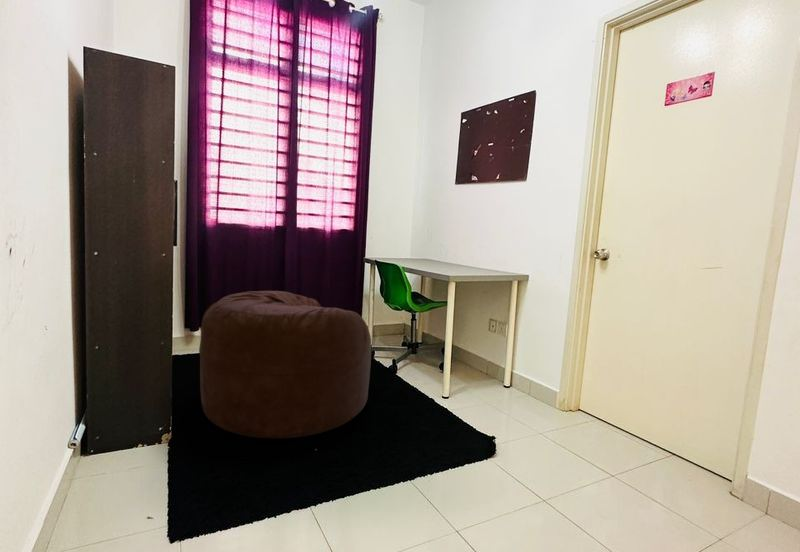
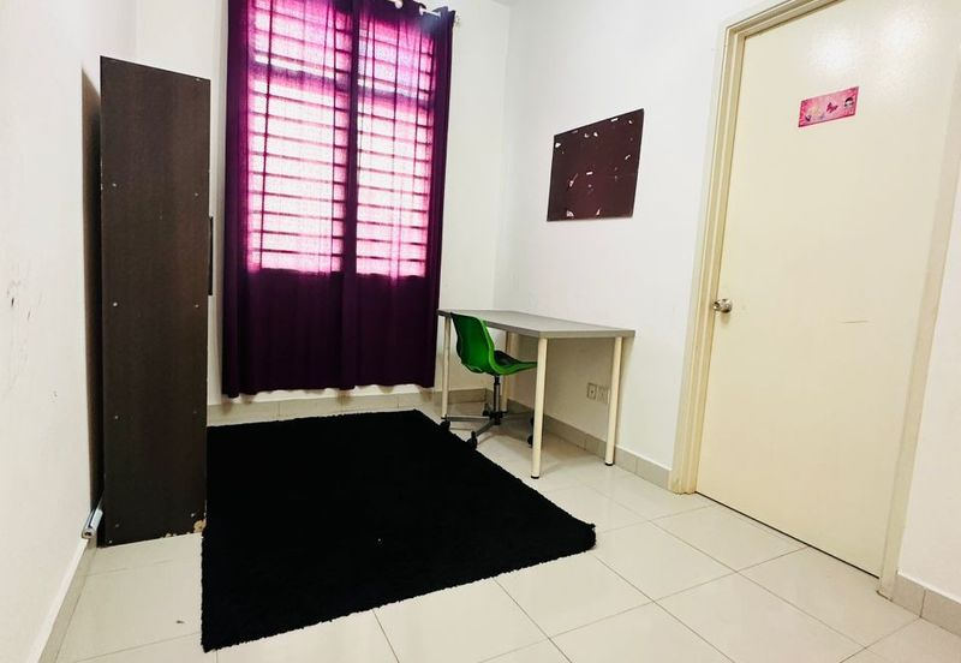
- bean bag chair [198,290,372,440]
